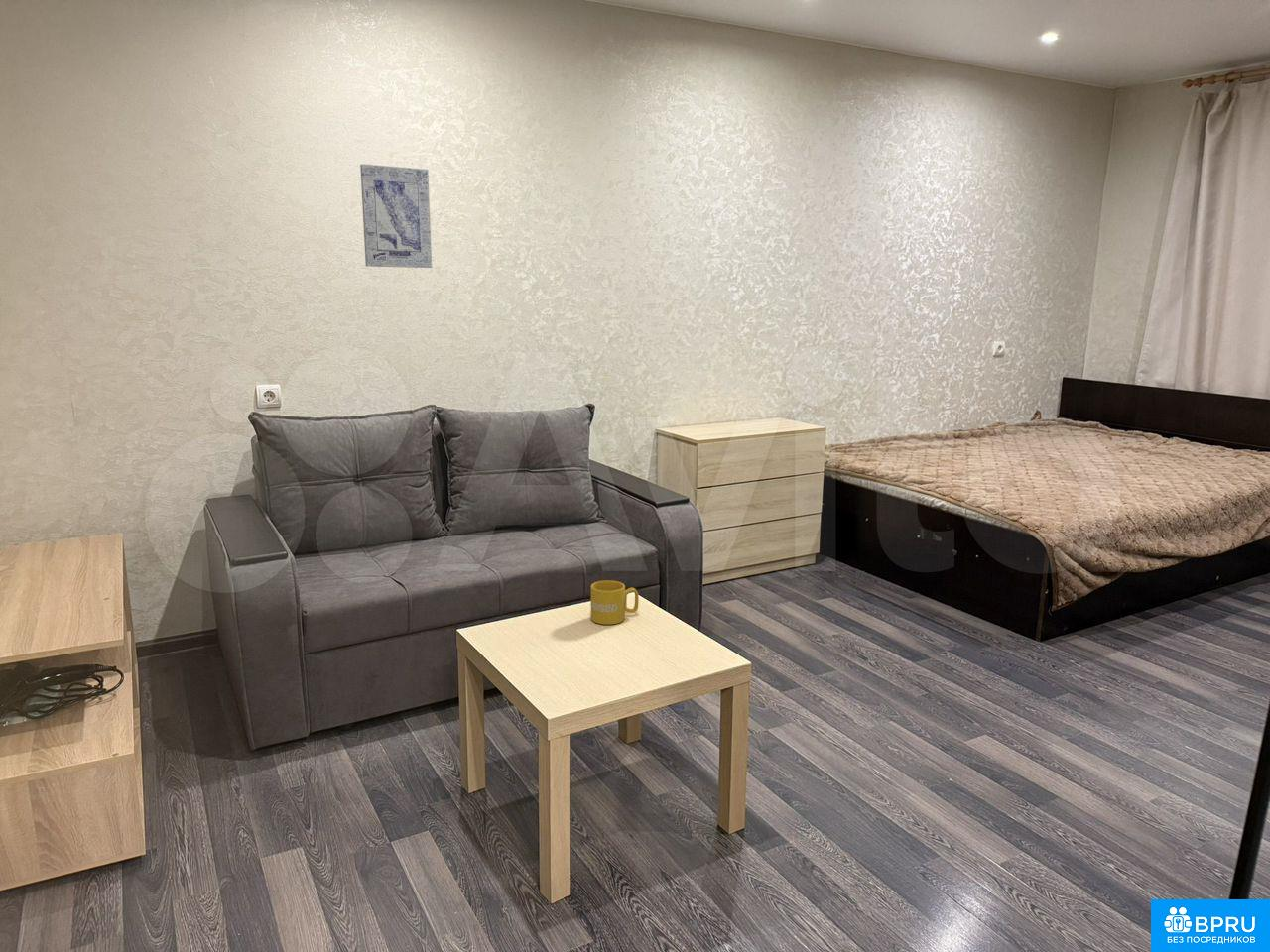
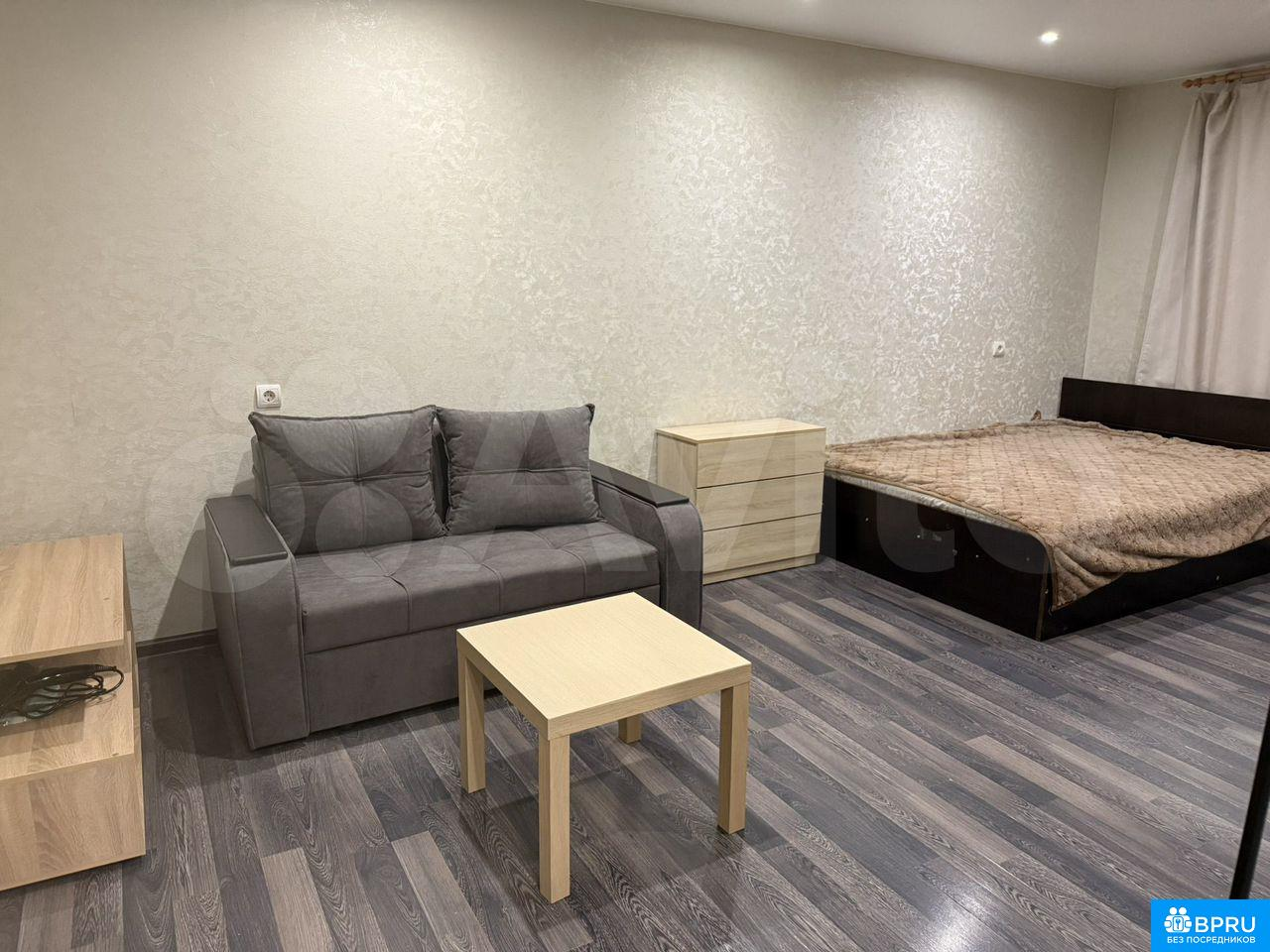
- mug [590,579,640,626]
- wall art [359,163,433,269]
